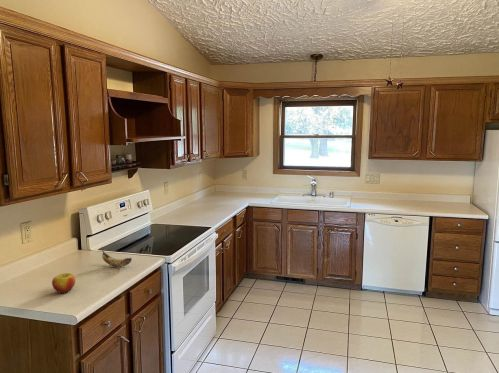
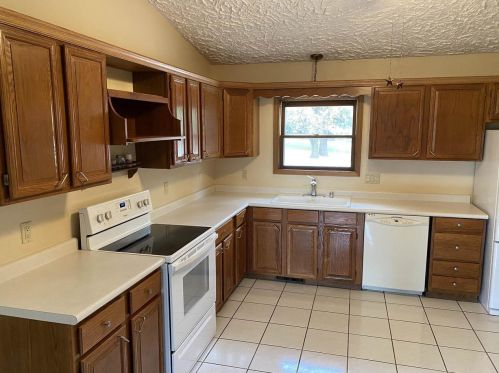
- apple [51,272,76,294]
- banana [100,246,133,268]
